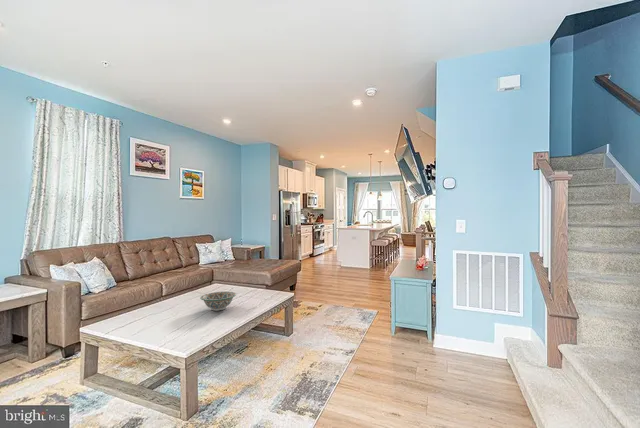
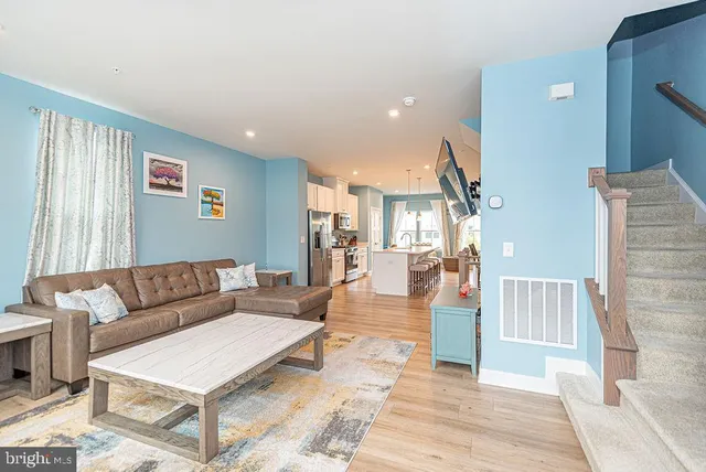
- decorative bowl [199,291,237,312]
